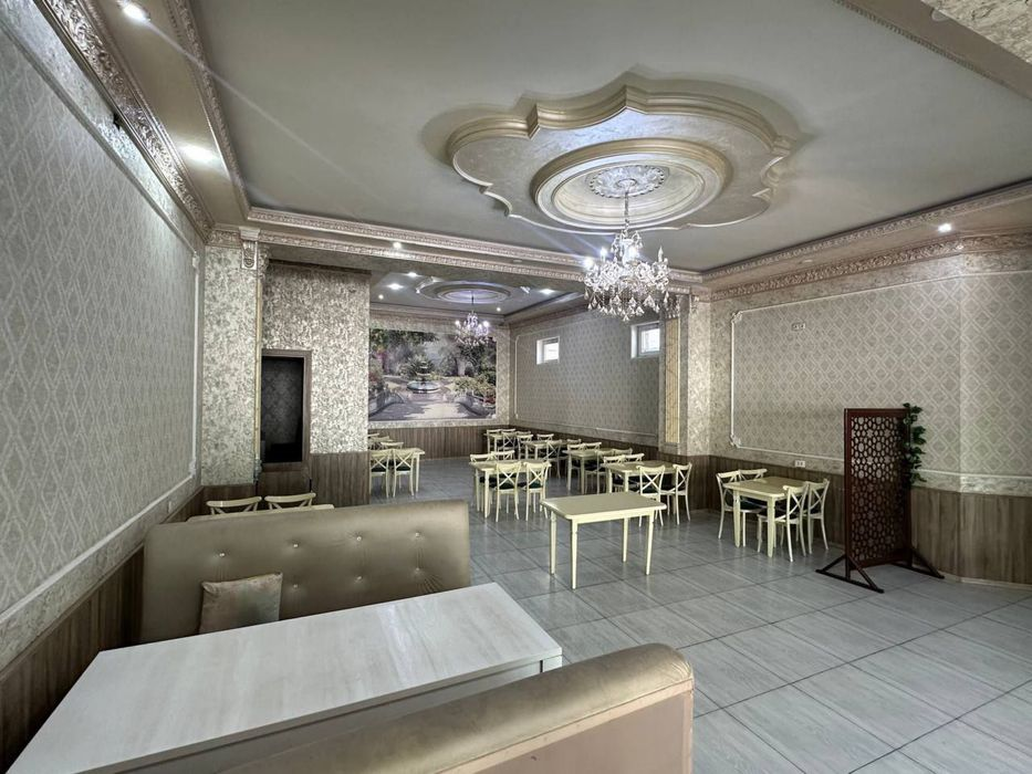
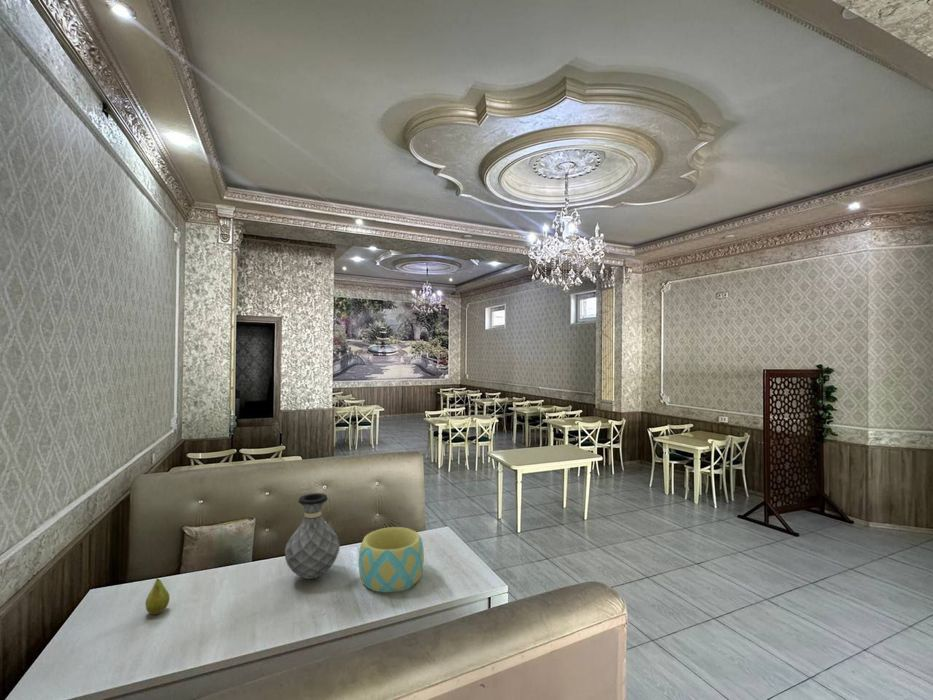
+ vase [284,492,341,580]
+ bowl [358,526,425,593]
+ fruit [144,575,171,615]
